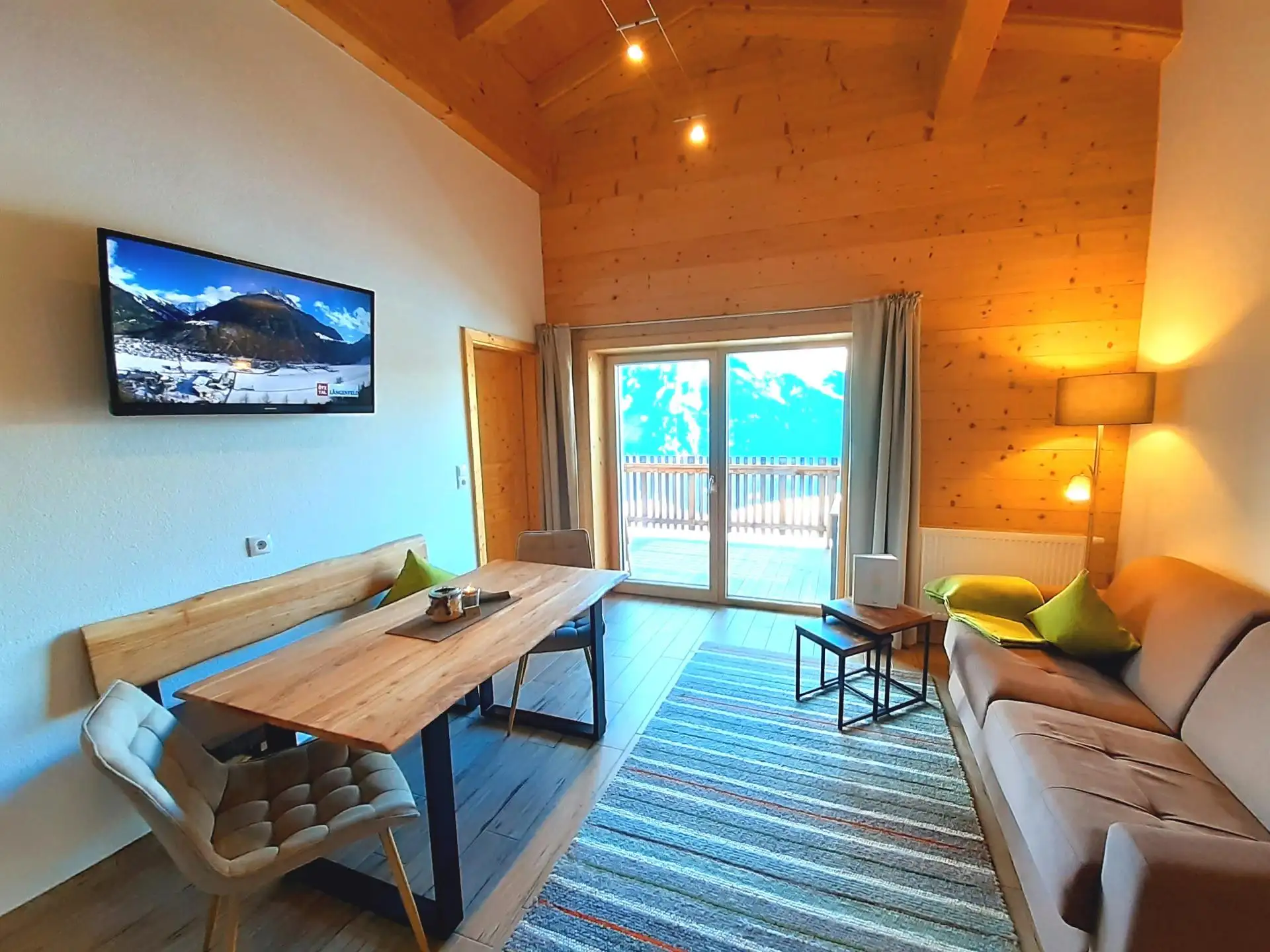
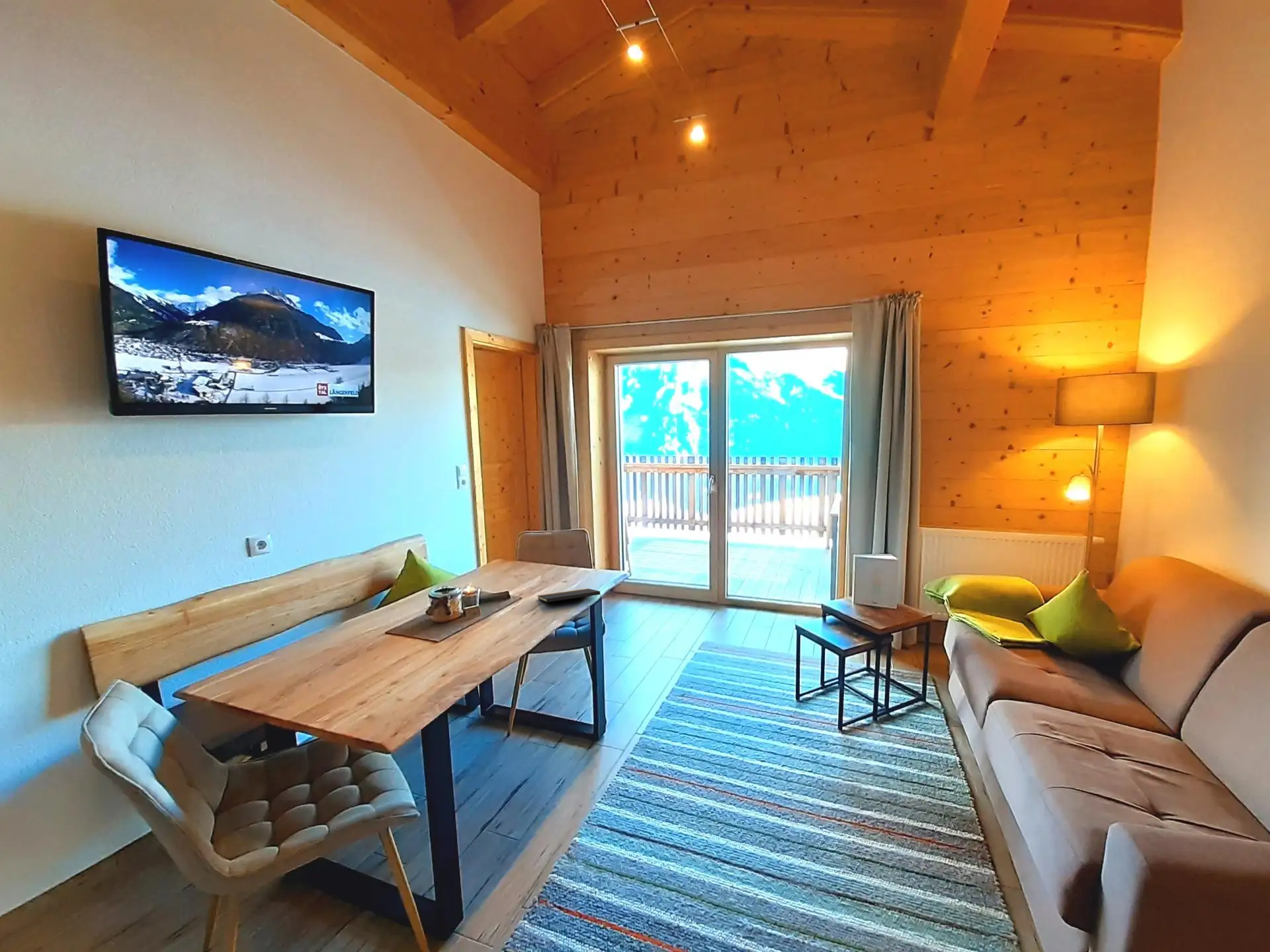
+ notepad [537,588,602,603]
